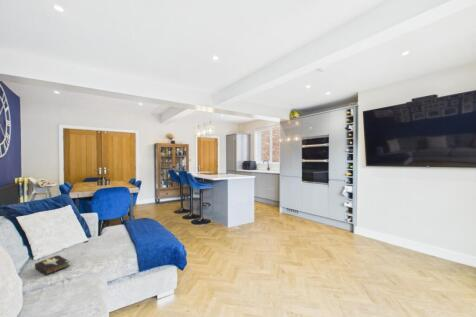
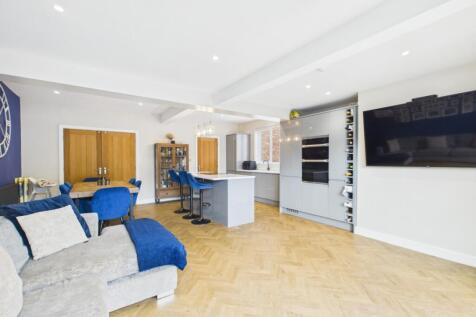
- hardback book [34,254,71,276]
